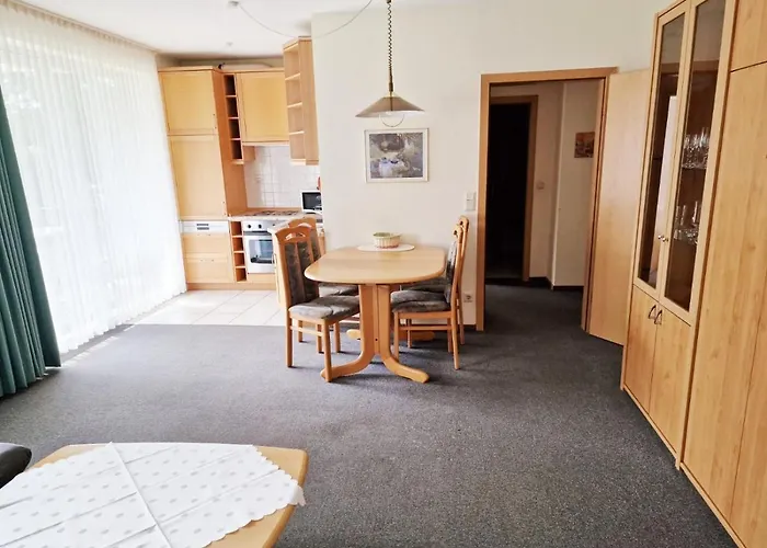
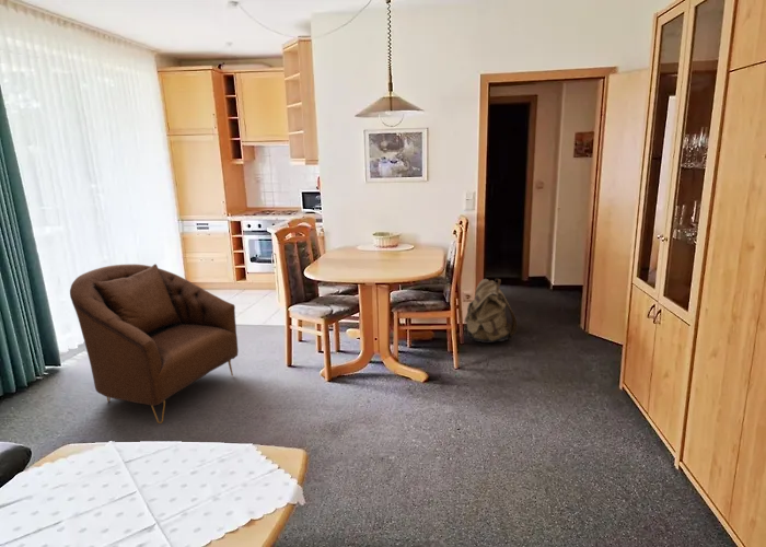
+ armchair [69,264,239,424]
+ backpack [463,278,518,344]
